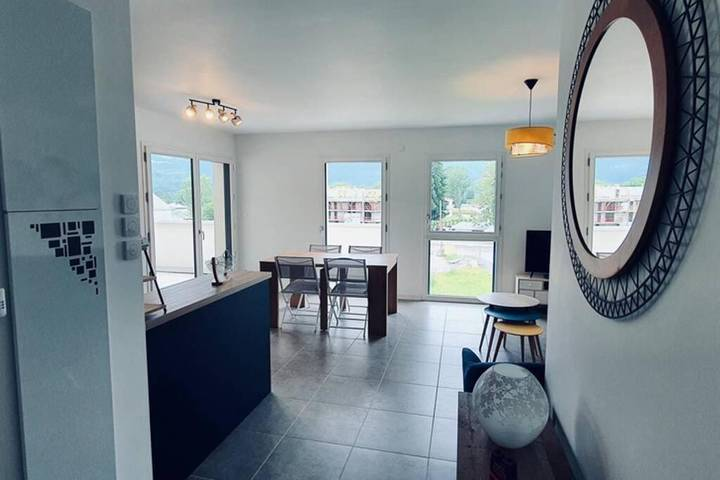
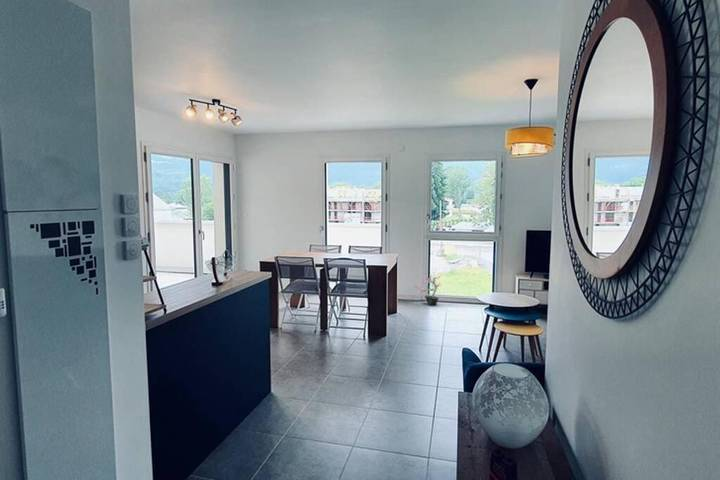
+ potted plant [412,273,442,306]
